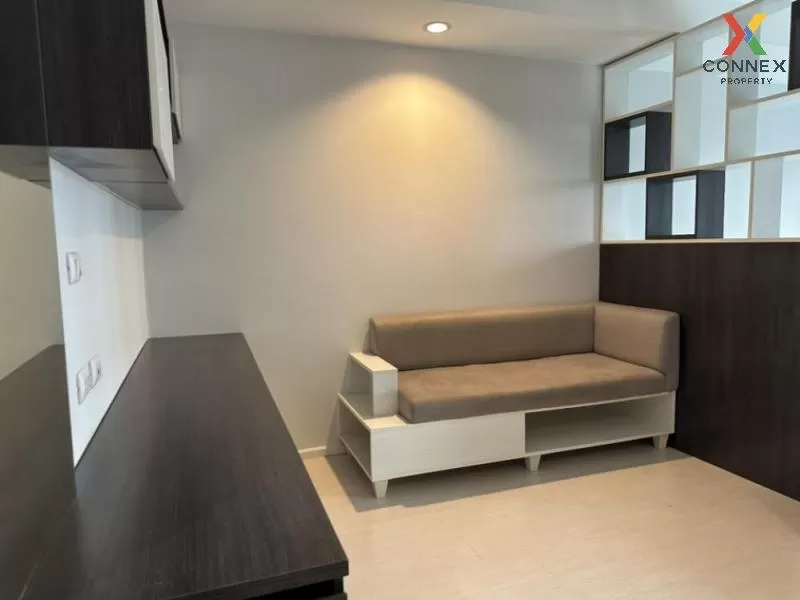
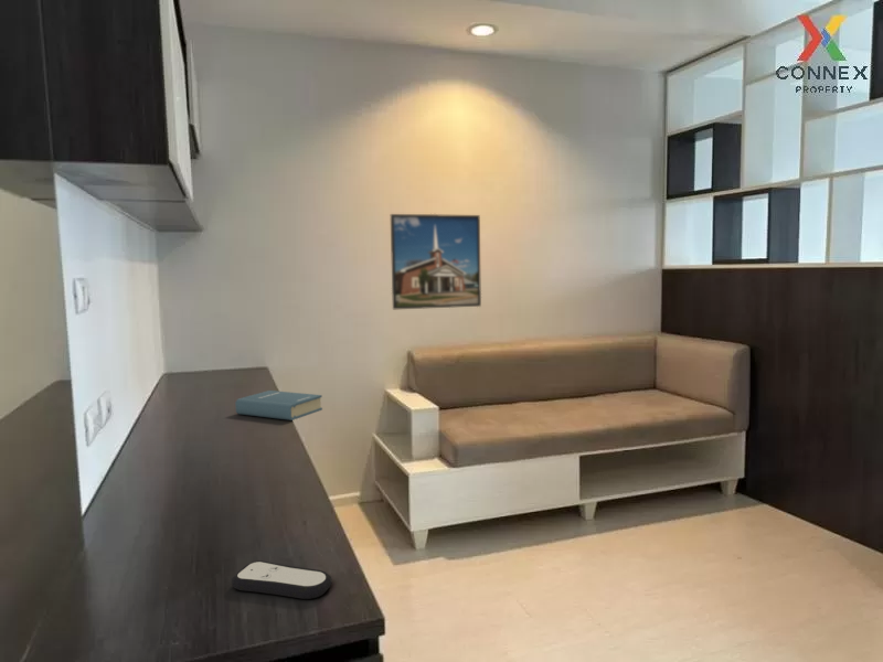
+ remote control [231,559,333,600]
+ hardback book [234,389,323,421]
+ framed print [390,213,482,310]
